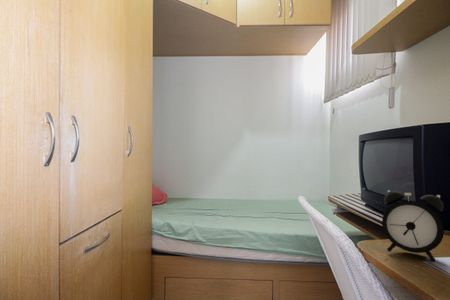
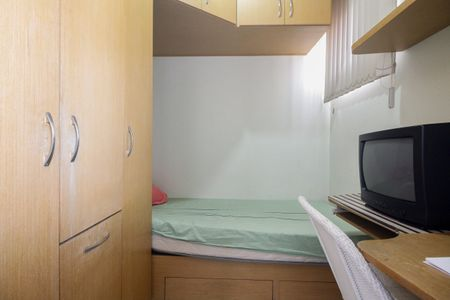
- alarm clock [381,189,445,262]
